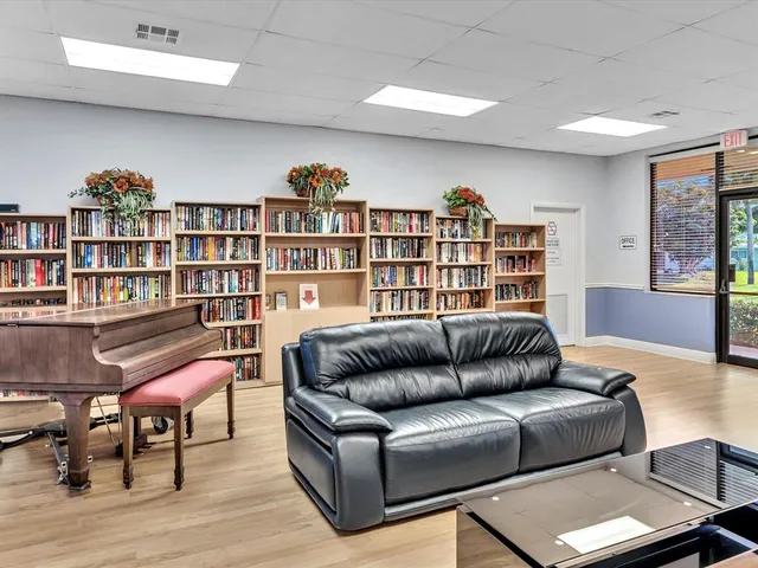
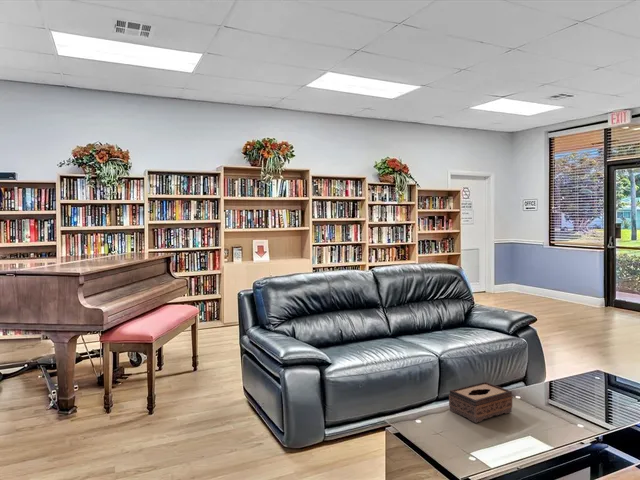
+ tissue box [448,381,513,424]
